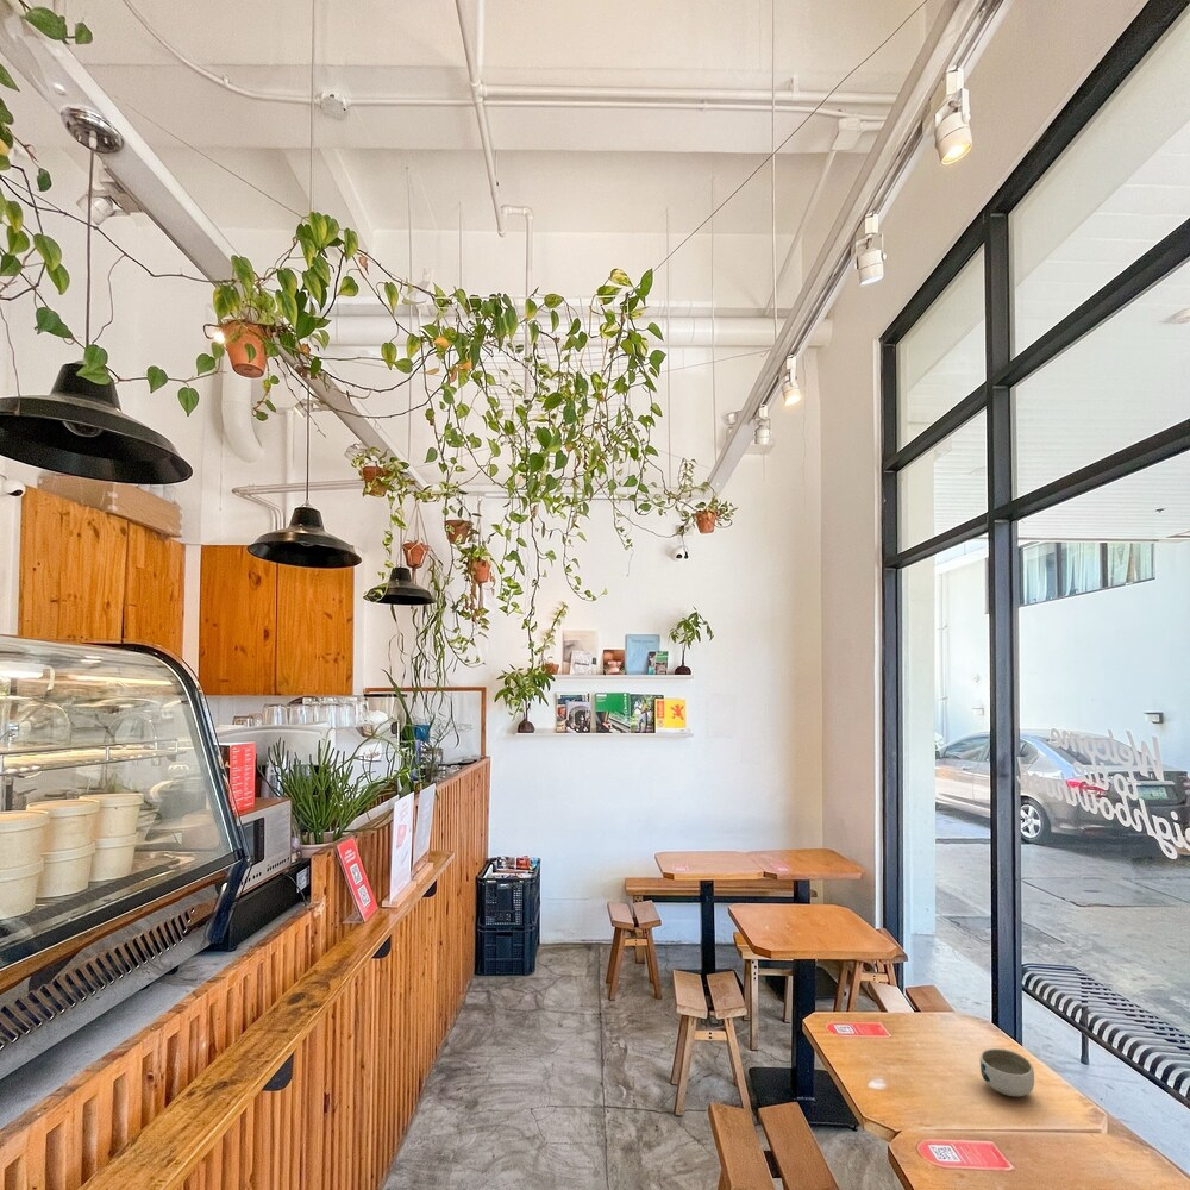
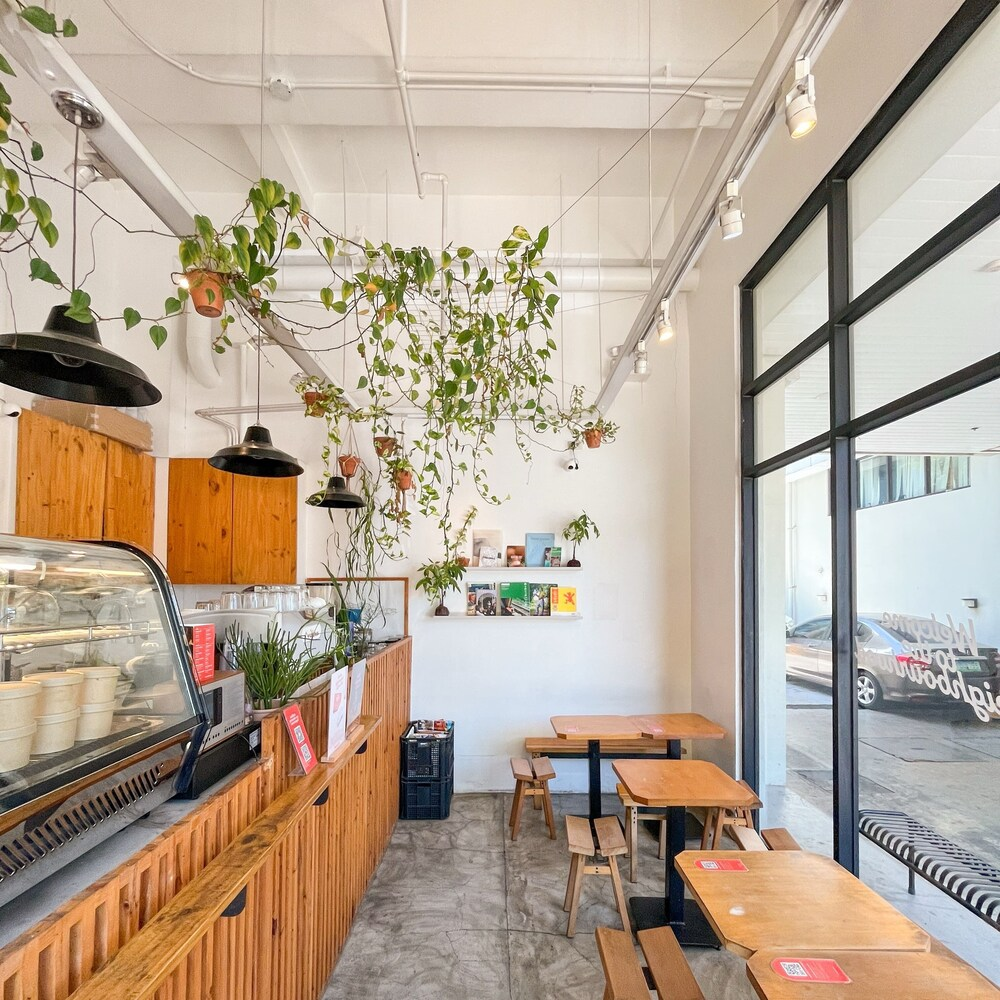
- bowl [979,1047,1035,1097]
